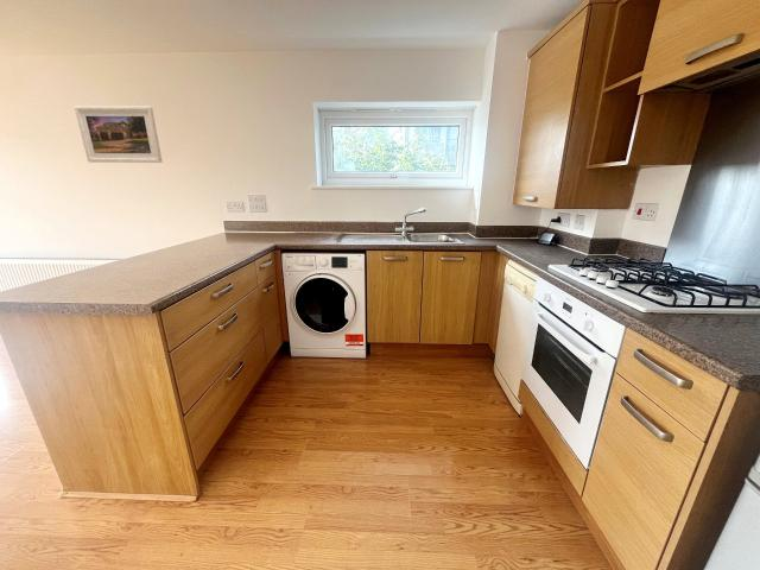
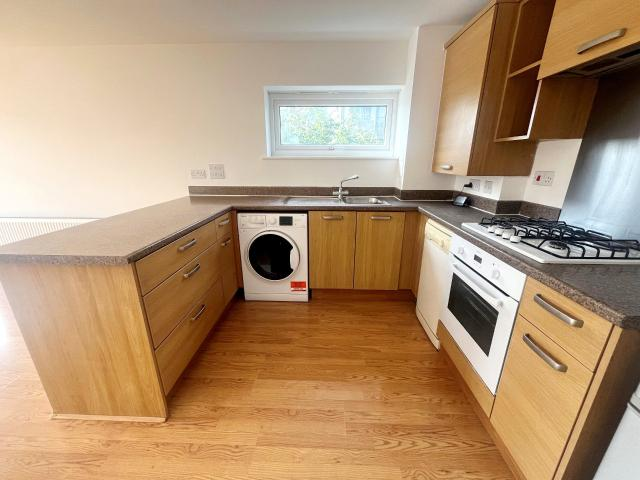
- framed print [74,106,164,164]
